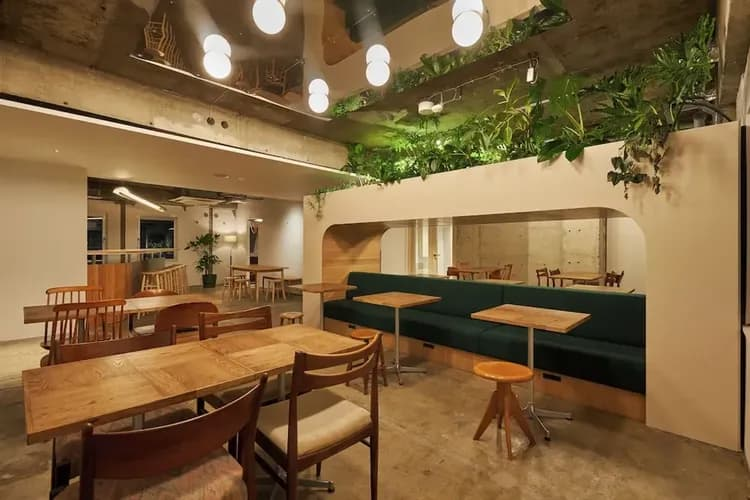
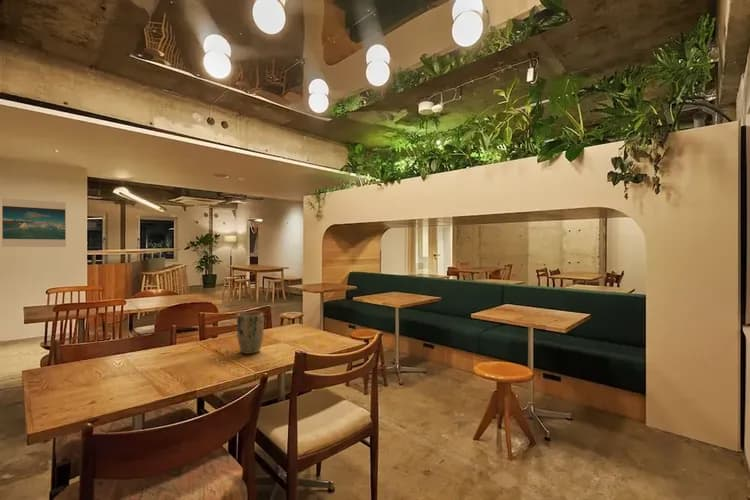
+ plant pot [236,311,265,355]
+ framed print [1,197,67,248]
